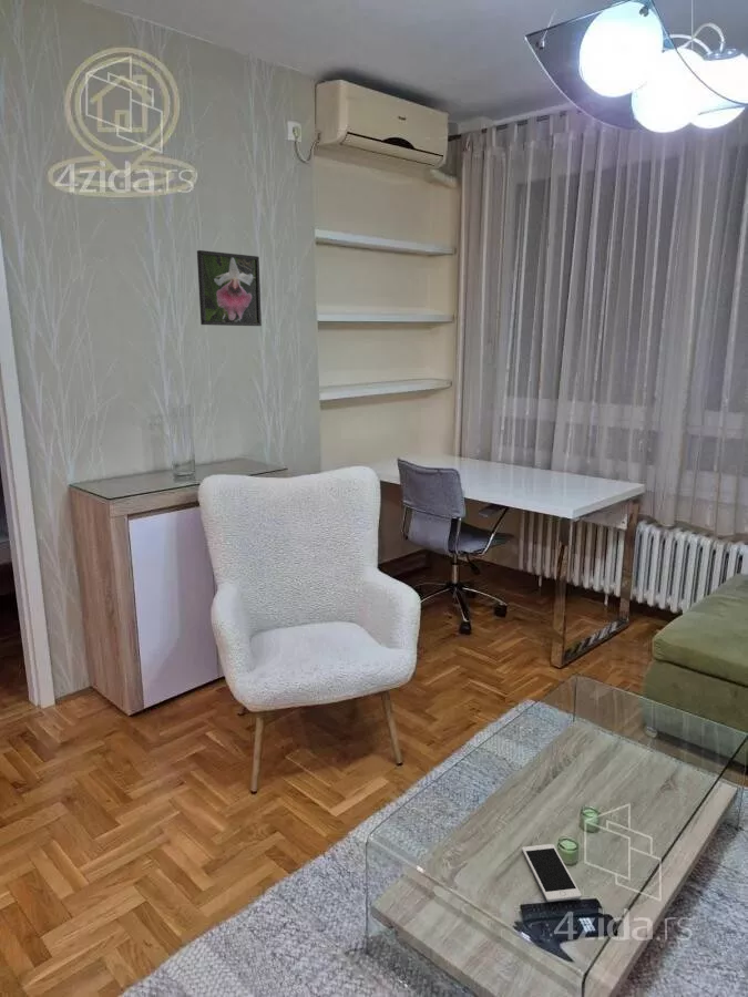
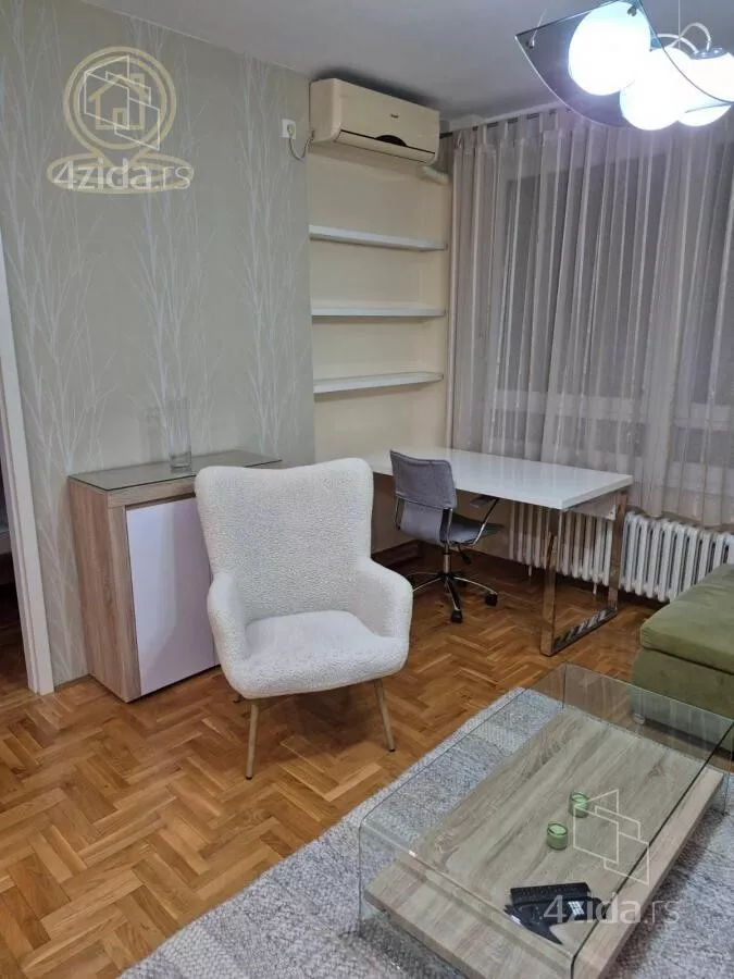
- cell phone [521,843,583,903]
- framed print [196,249,263,327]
